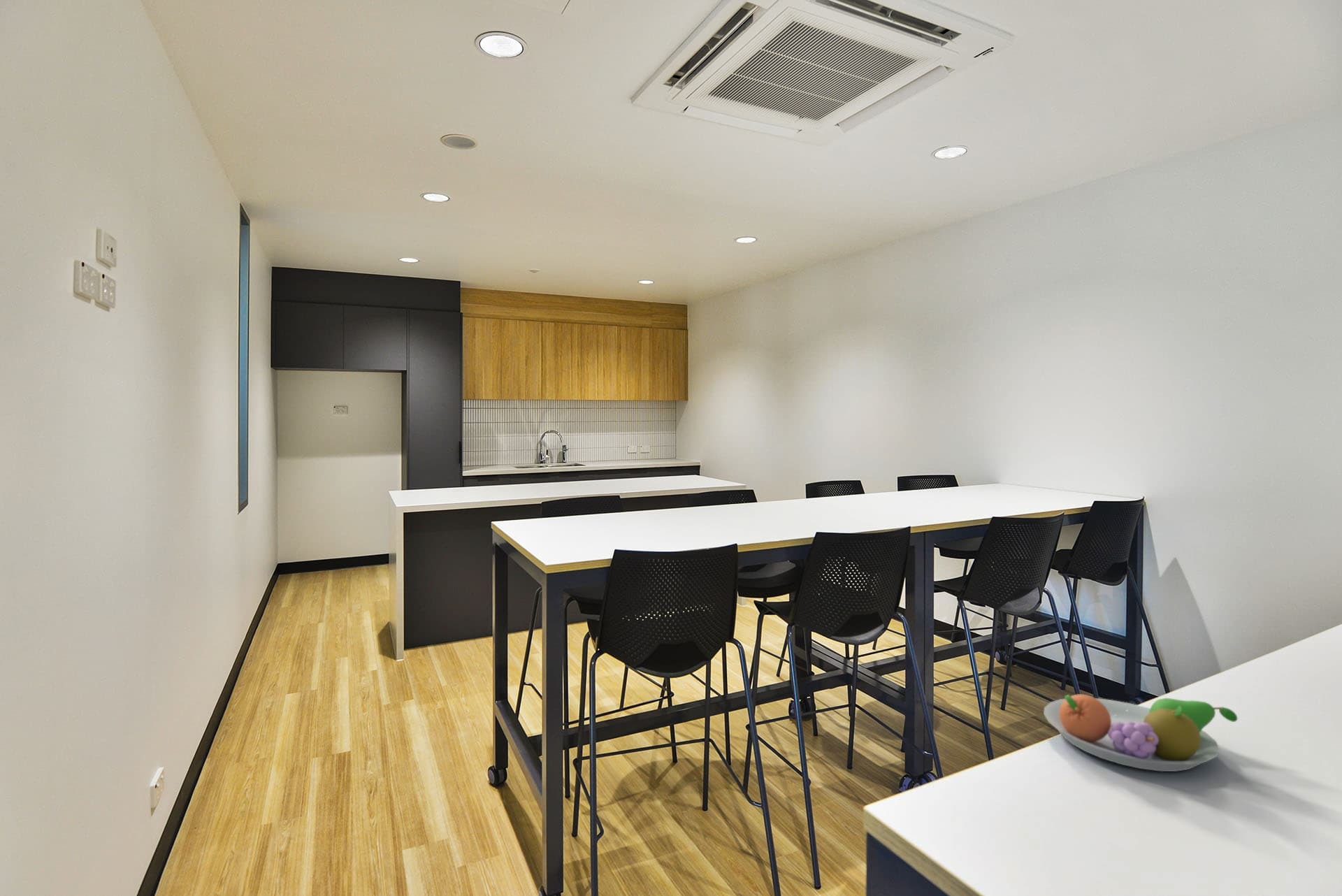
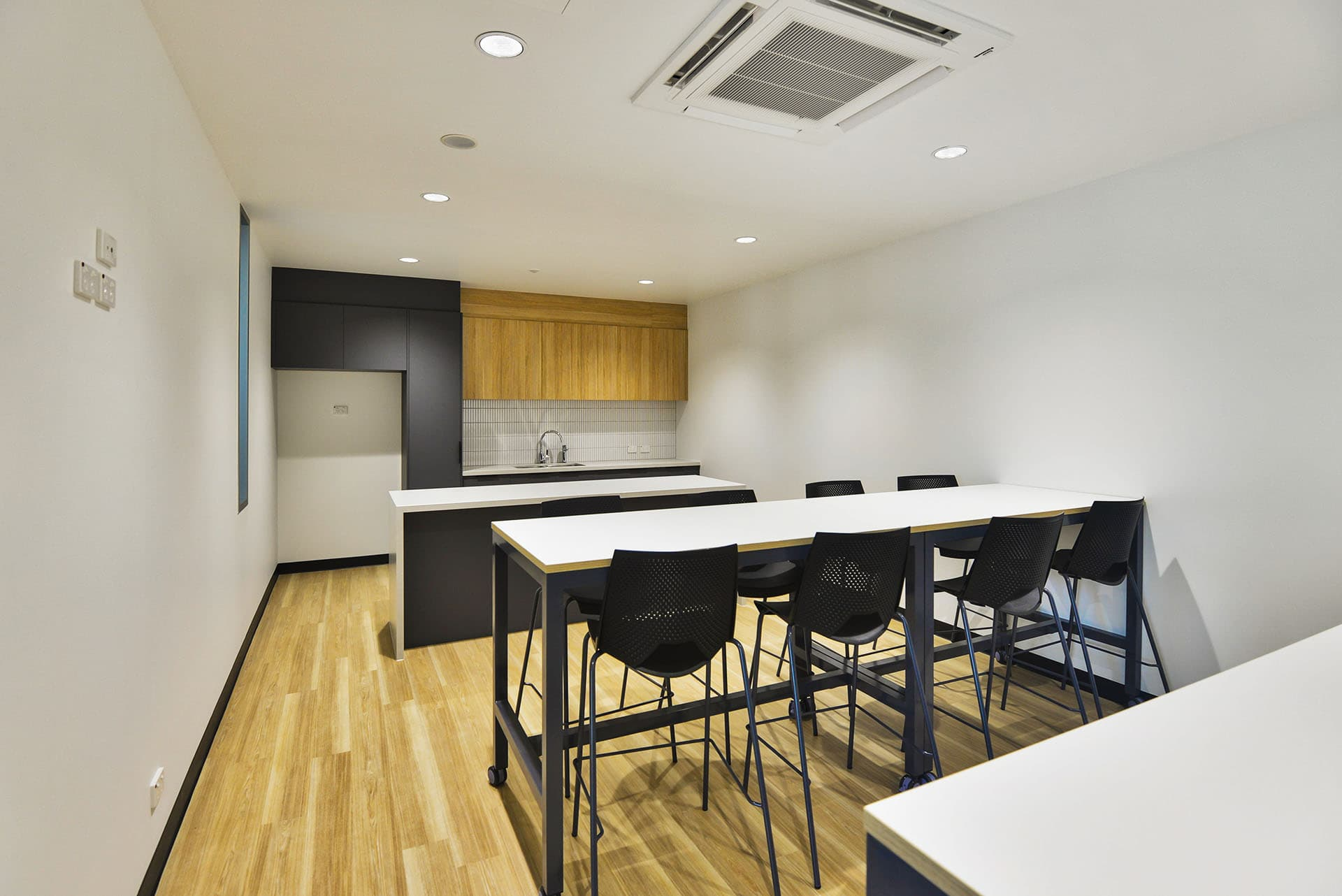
- fruit bowl [1043,693,1238,772]
